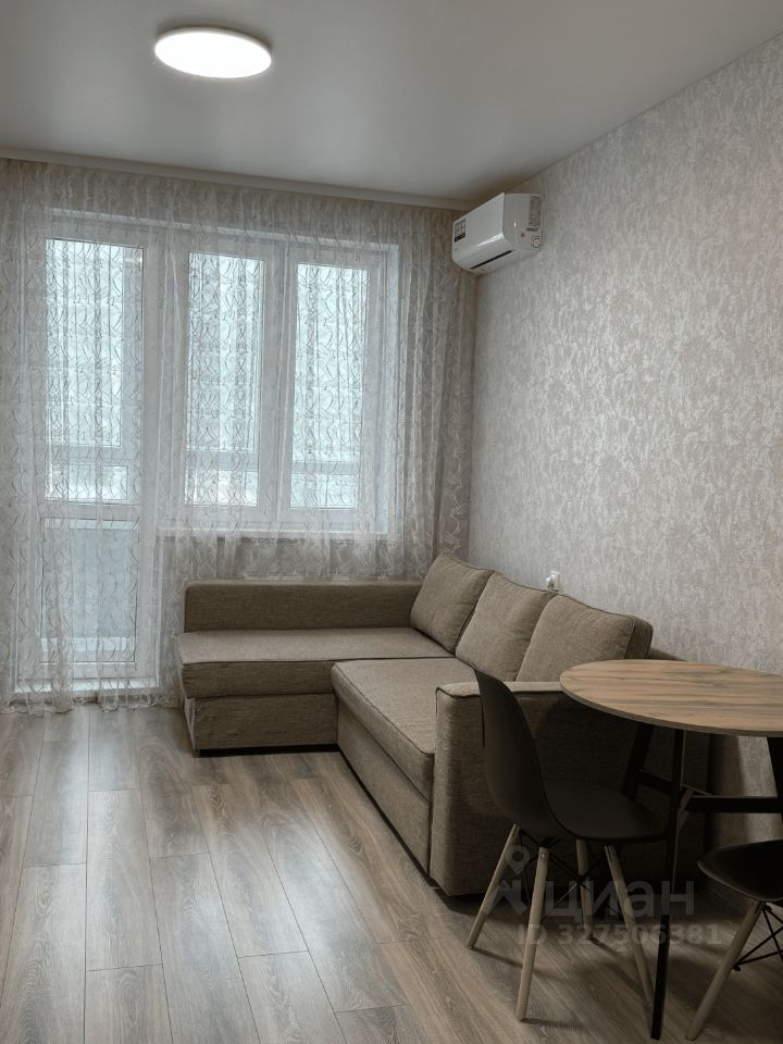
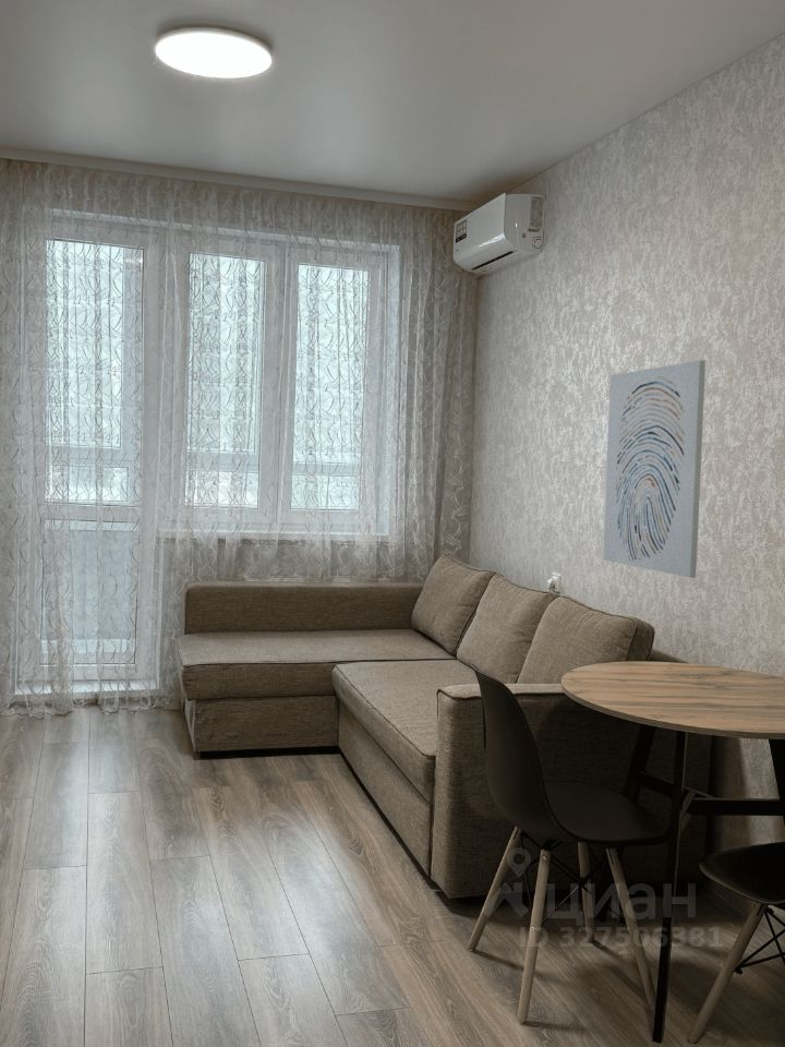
+ wall art [602,359,706,579]
